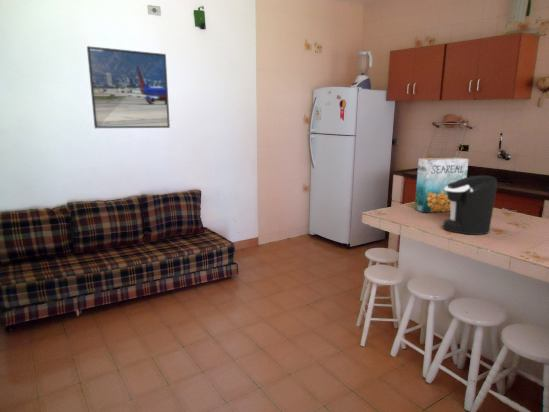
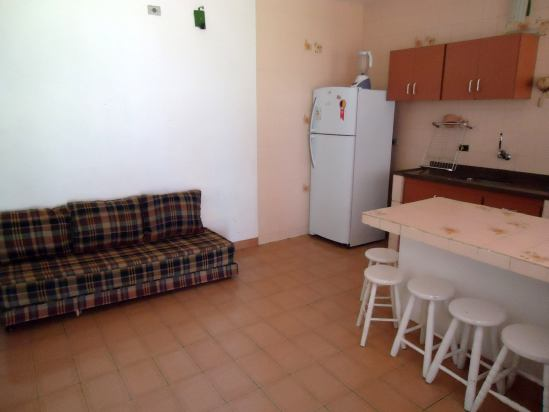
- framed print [86,45,171,129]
- cereal box [414,157,470,214]
- coffee maker [442,175,498,236]
